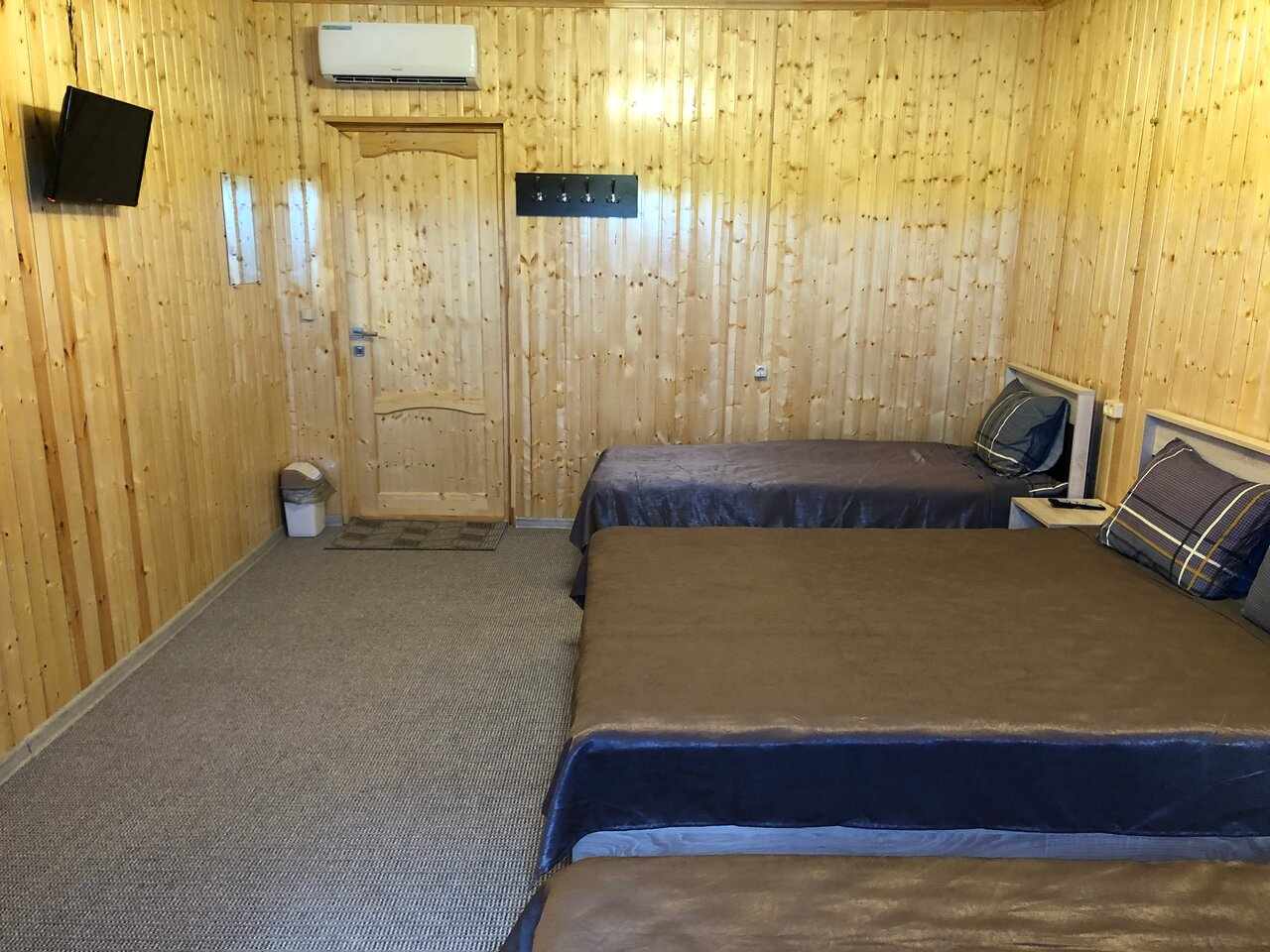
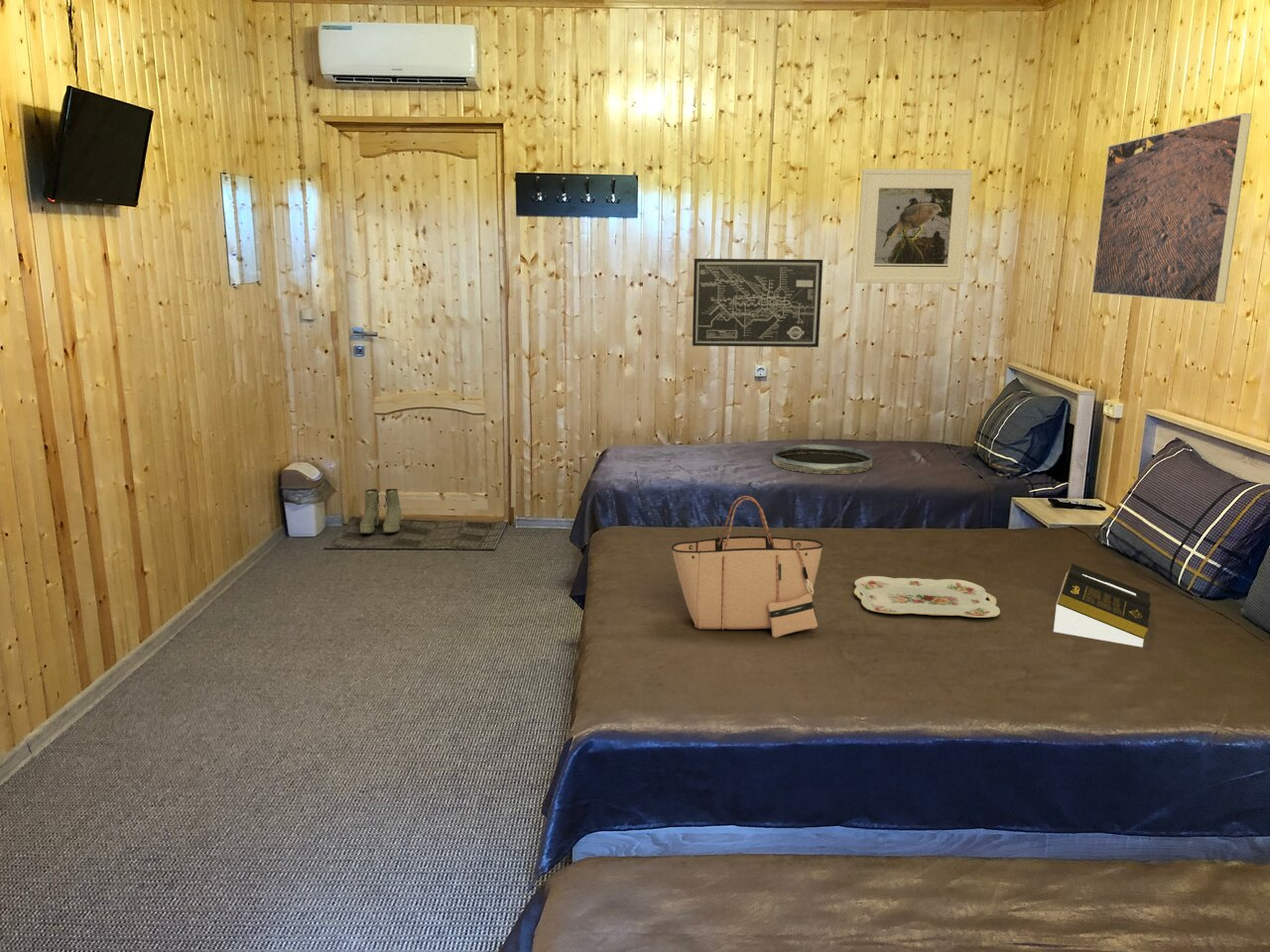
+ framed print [1091,112,1253,304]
+ book [1053,562,1152,649]
+ serving tray [853,575,1001,619]
+ wall art [692,258,824,348]
+ tote bag [671,495,824,639]
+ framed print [855,168,973,285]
+ tray [772,443,874,475]
+ boots [359,488,402,535]
